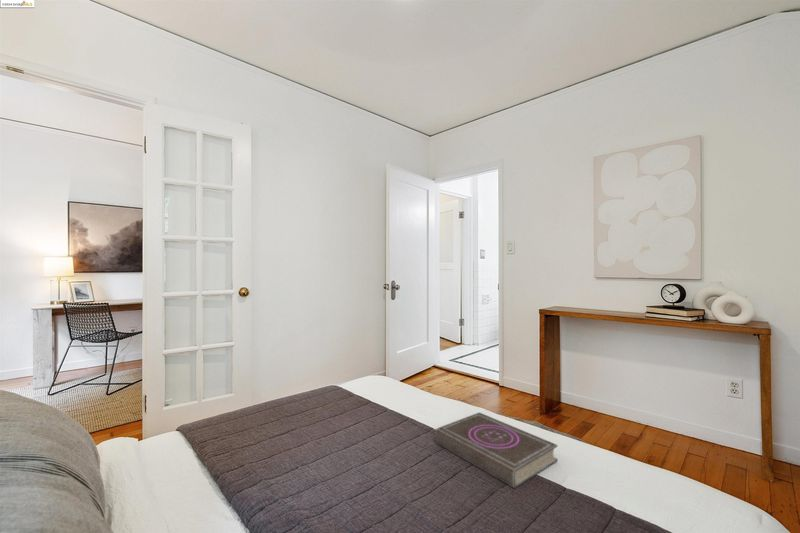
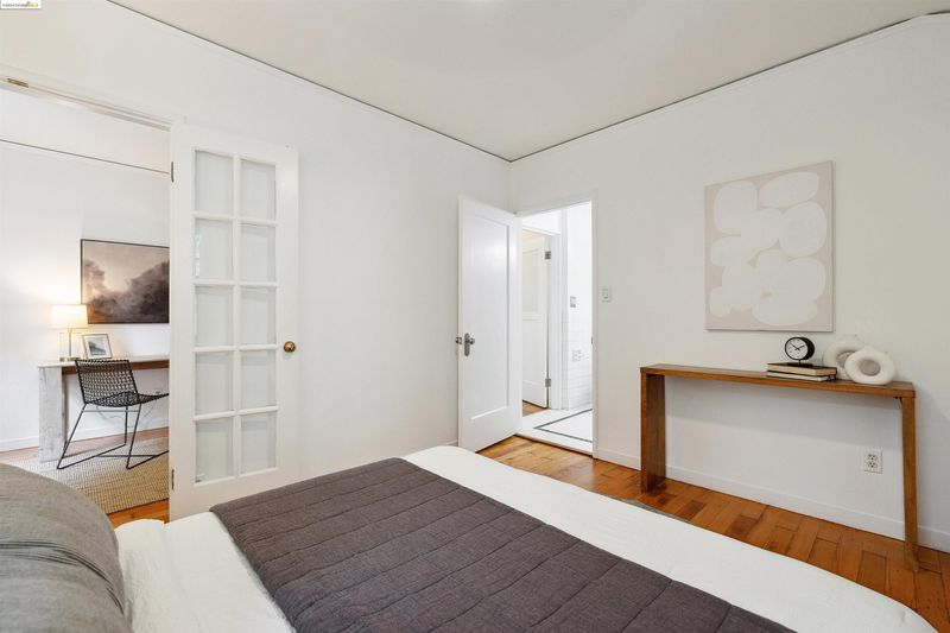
- book [435,411,559,489]
